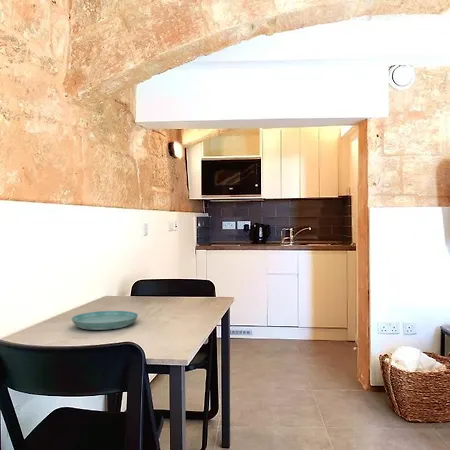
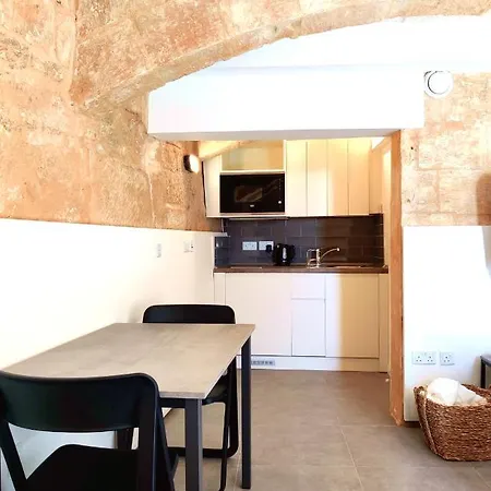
- saucer [71,310,139,331]
